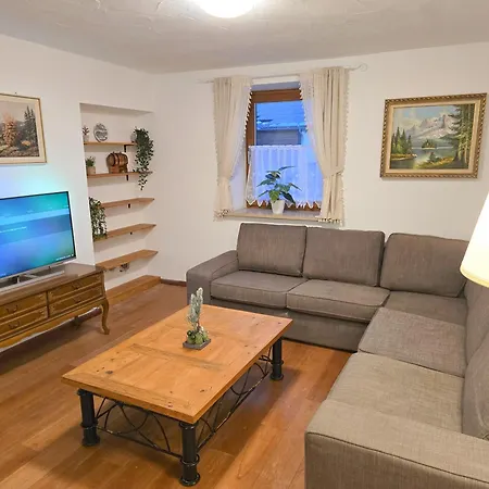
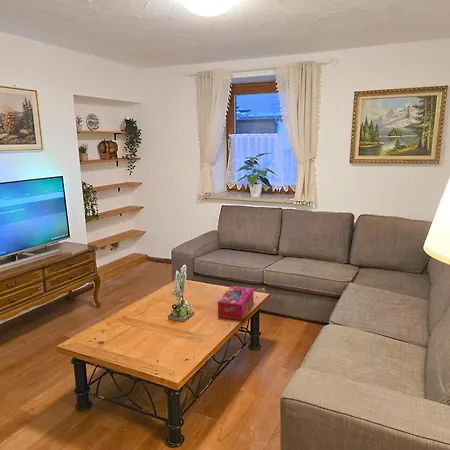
+ tissue box [217,285,254,321]
